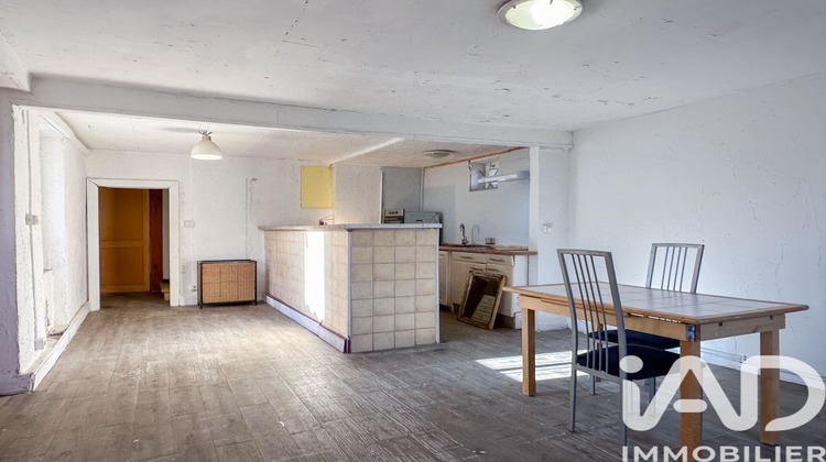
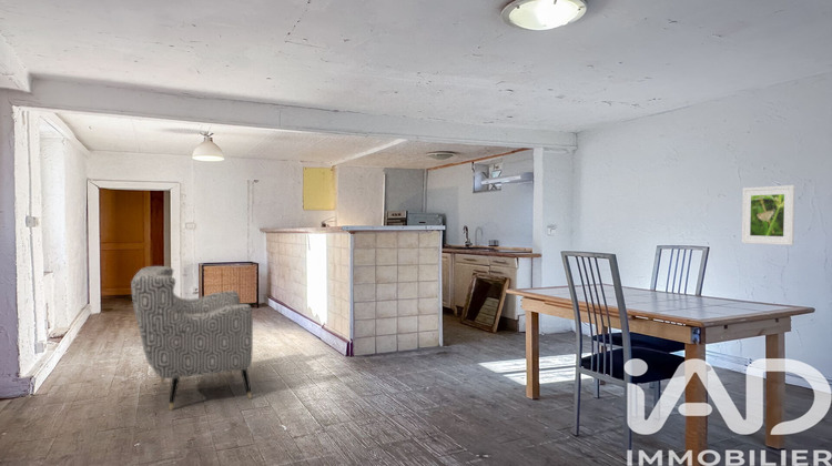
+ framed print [741,184,797,246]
+ armchair [130,265,254,412]
